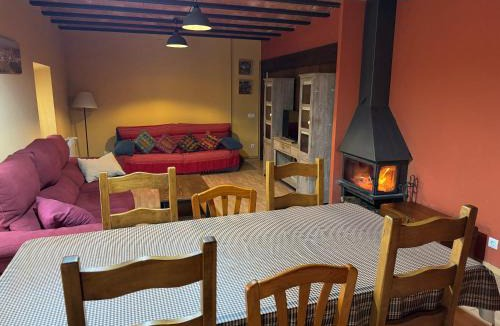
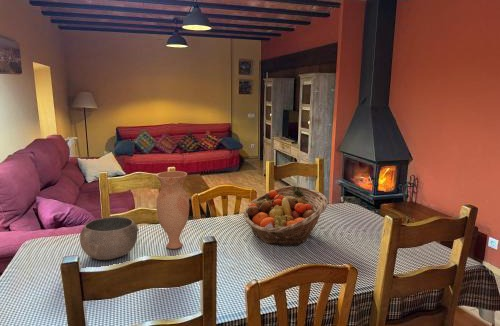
+ bowl [79,216,139,261]
+ fruit basket [242,185,329,247]
+ vase [155,170,190,250]
